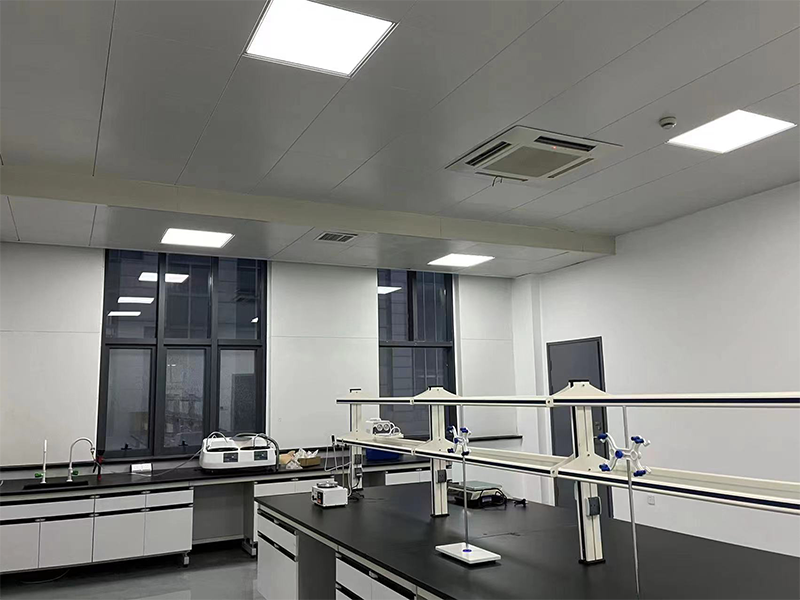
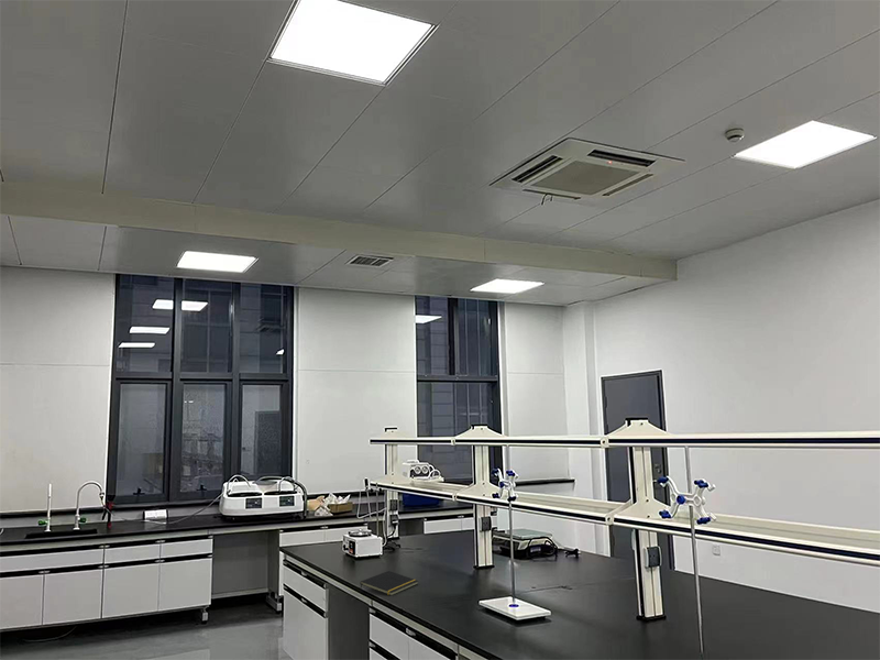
+ notepad [359,570,419,596]
